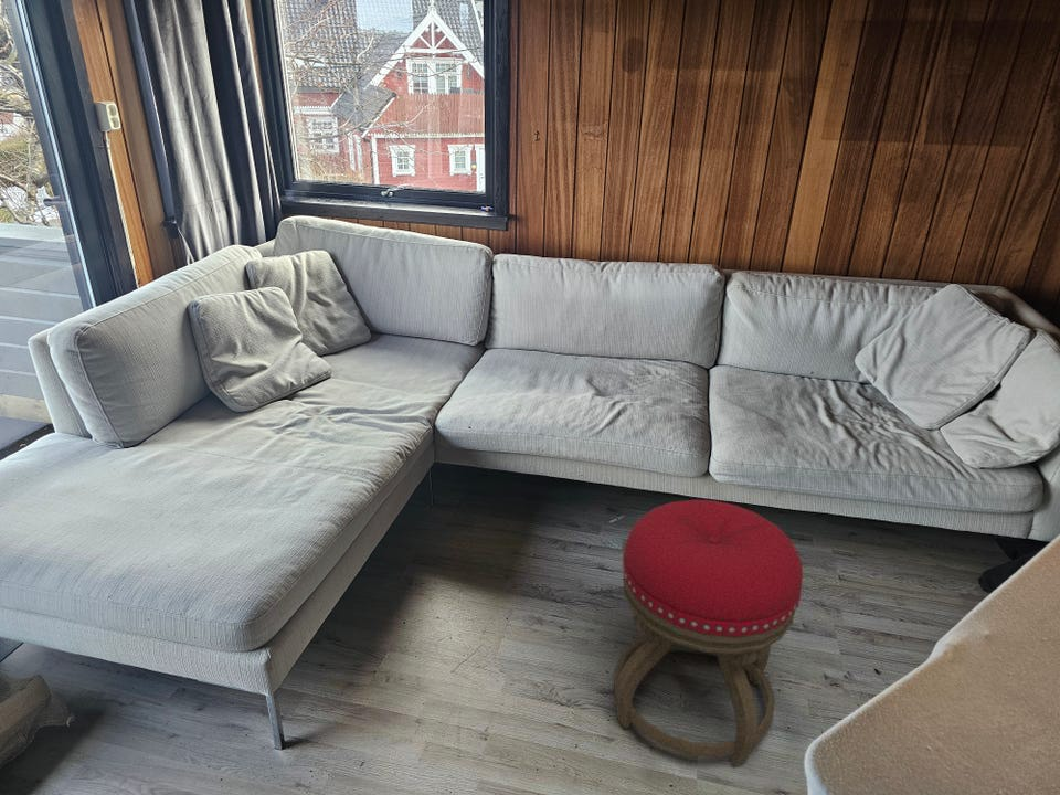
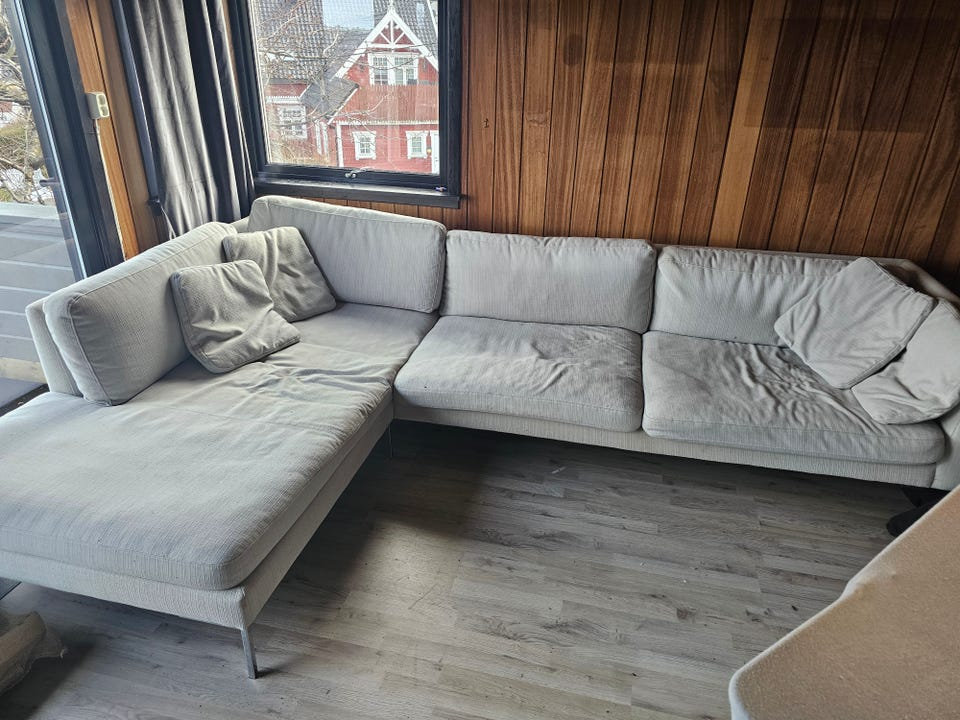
- stool [613,499,804,767]
